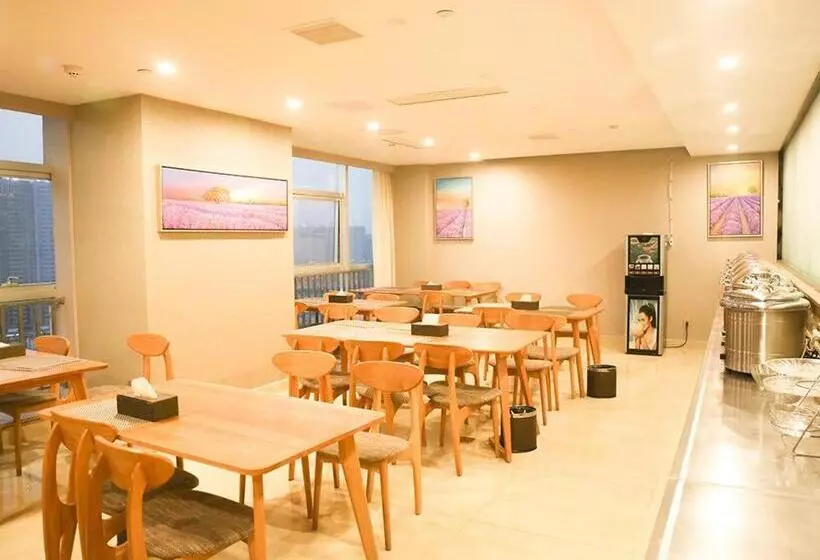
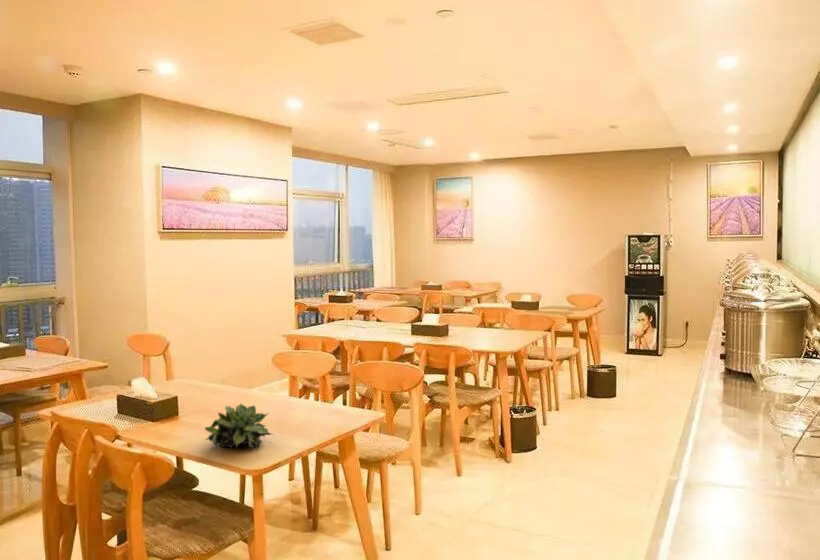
+ succulent plant [204,403,273,449]
